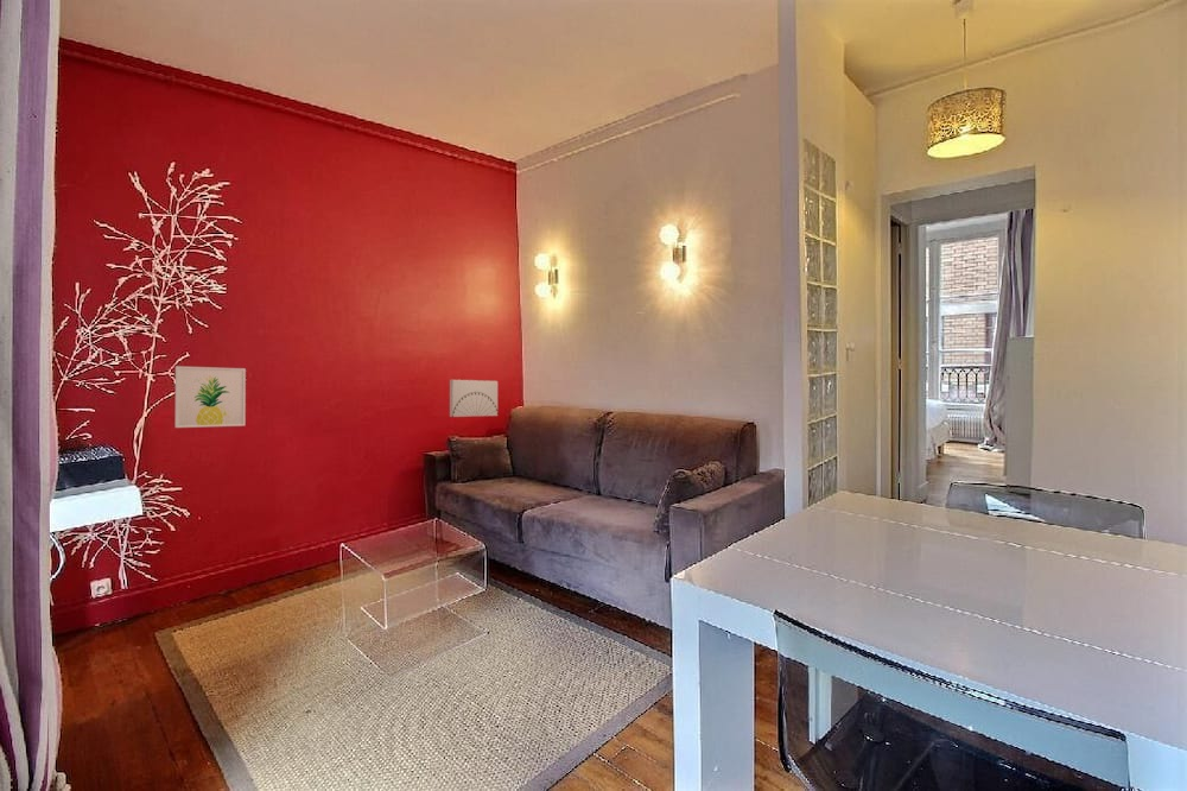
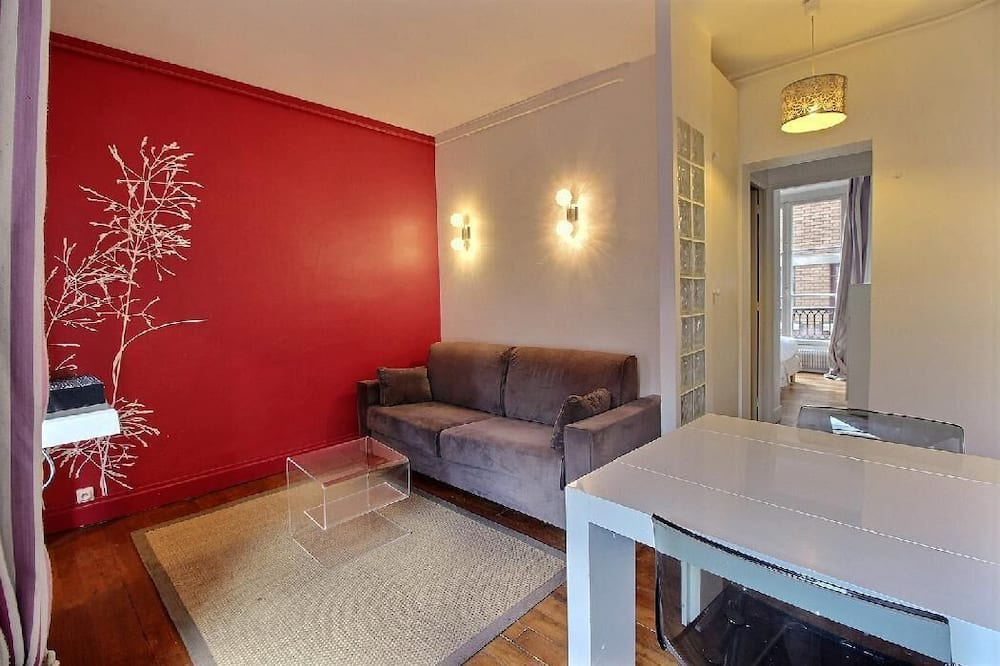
- wall art [173,365,247,429]
- wall art [449,379,499,418]
